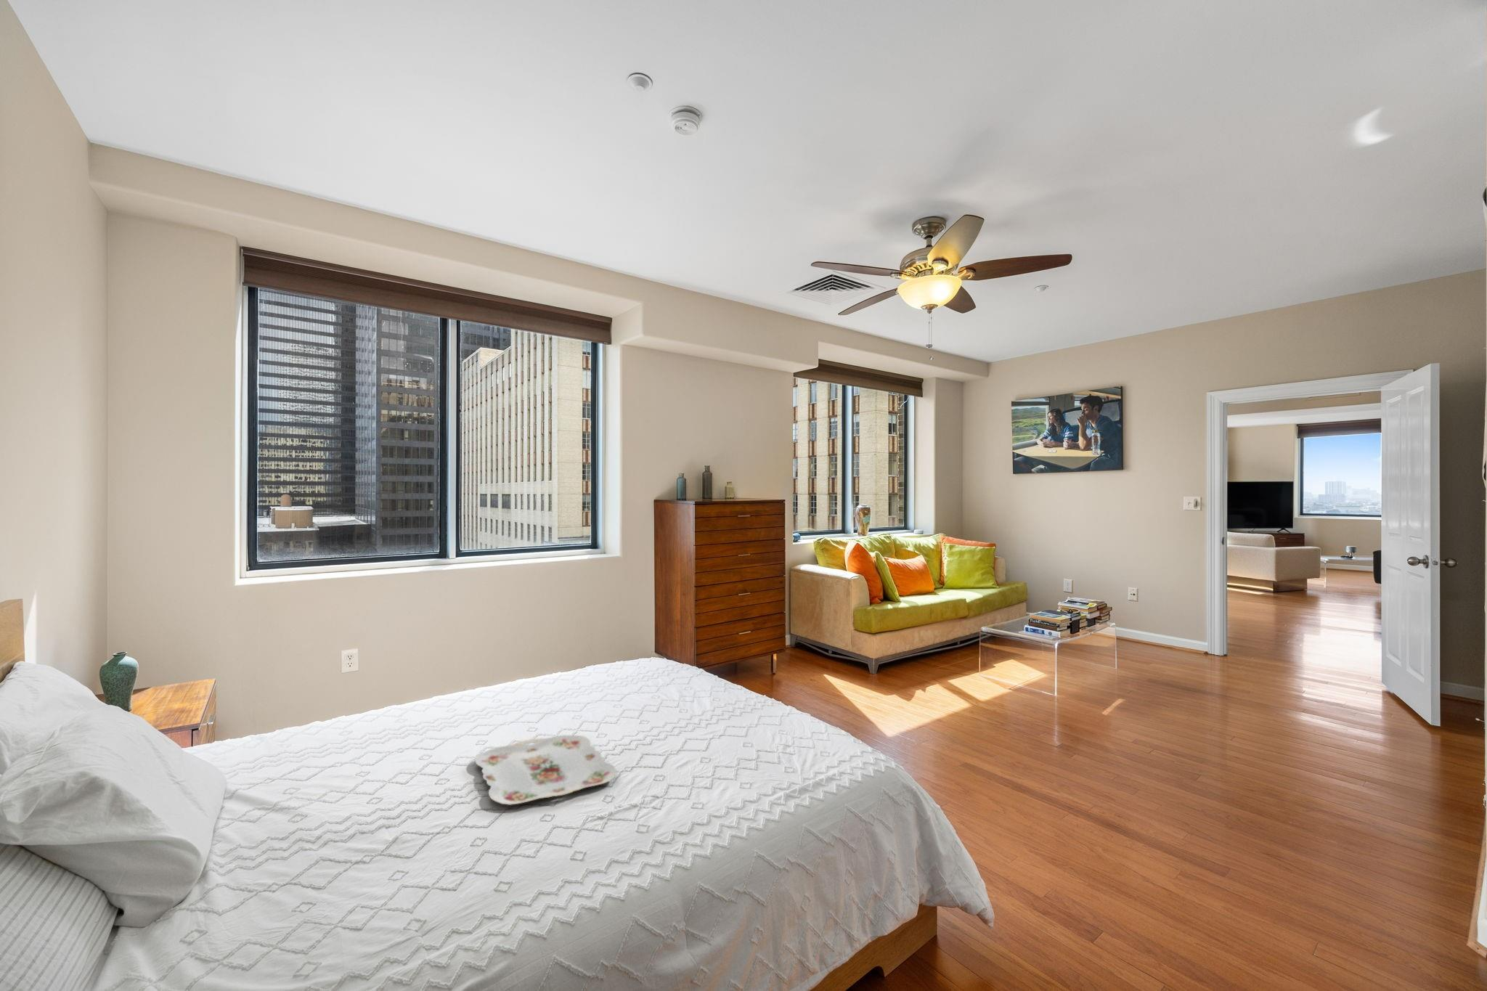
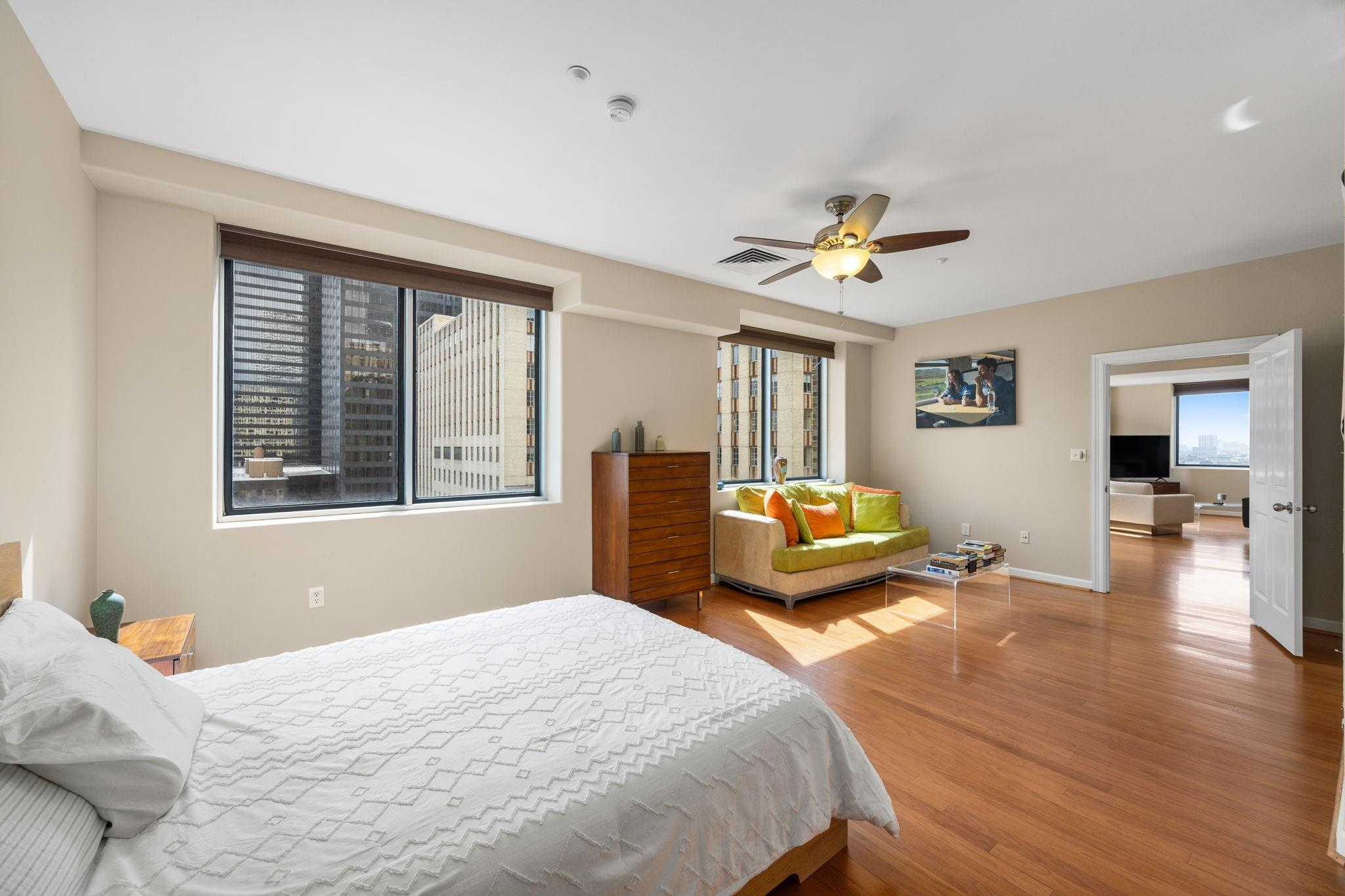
- serving tray [474,734,617,806]
